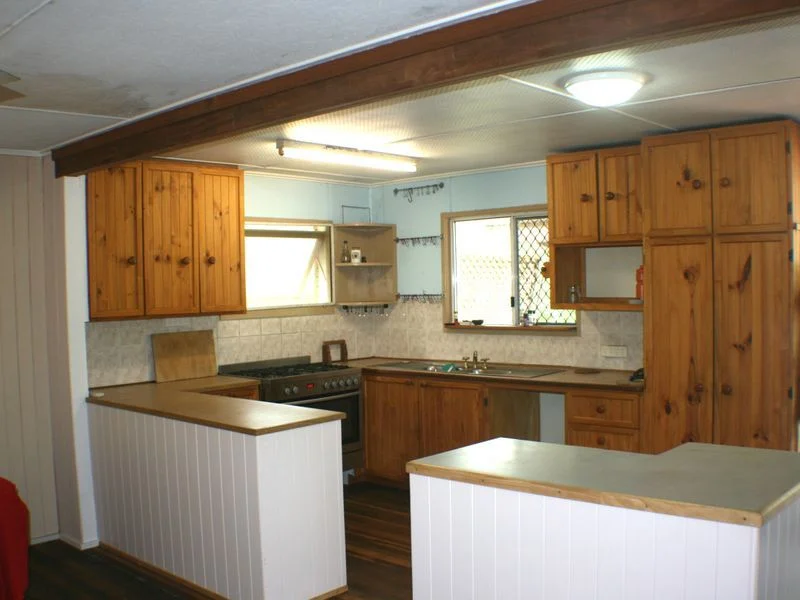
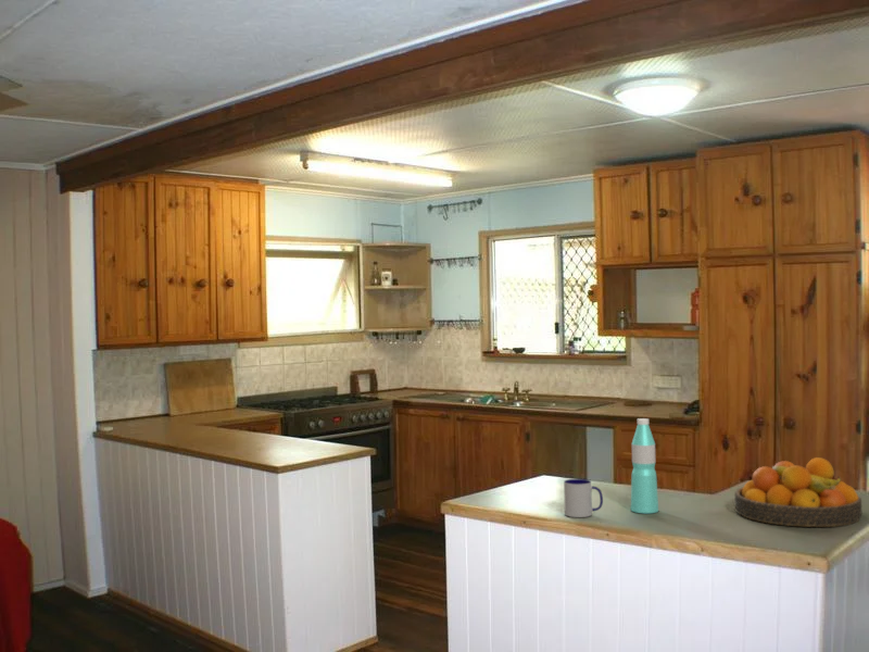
+ fruit bowl [733,456,862,528]
+ mug [563,478,604,518]
+ water bottle [630,417,659,514]
